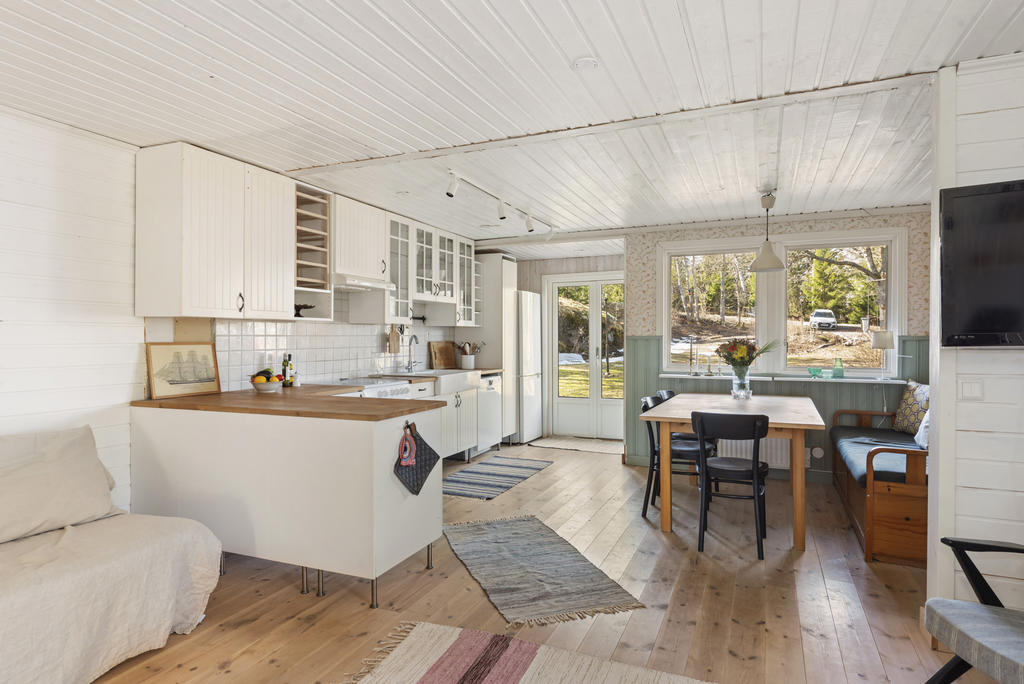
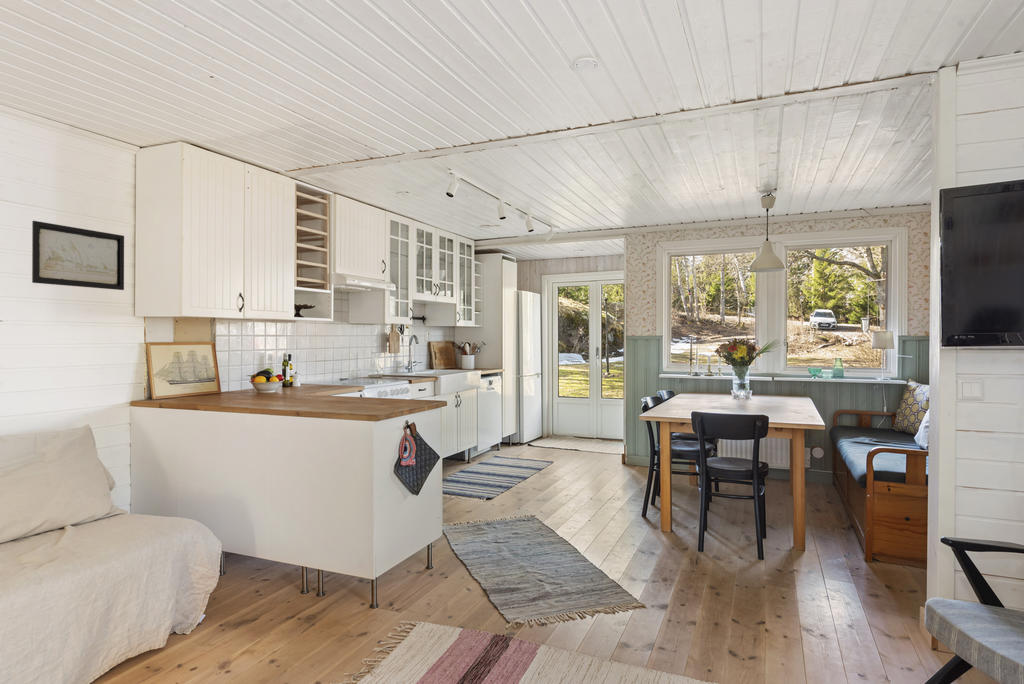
+ wall art [31,220,125,291]
